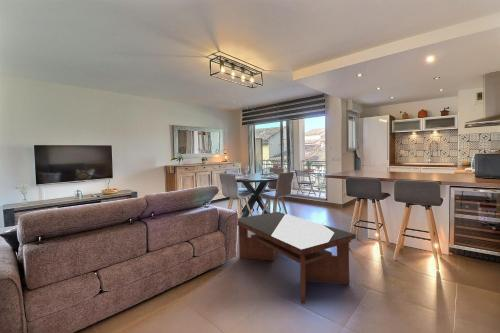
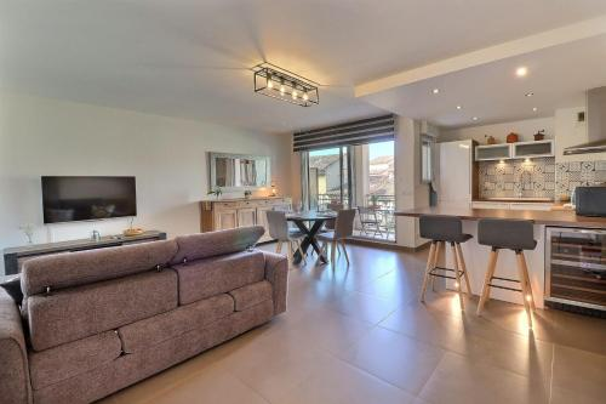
- coffee table [236,211,357,305]
